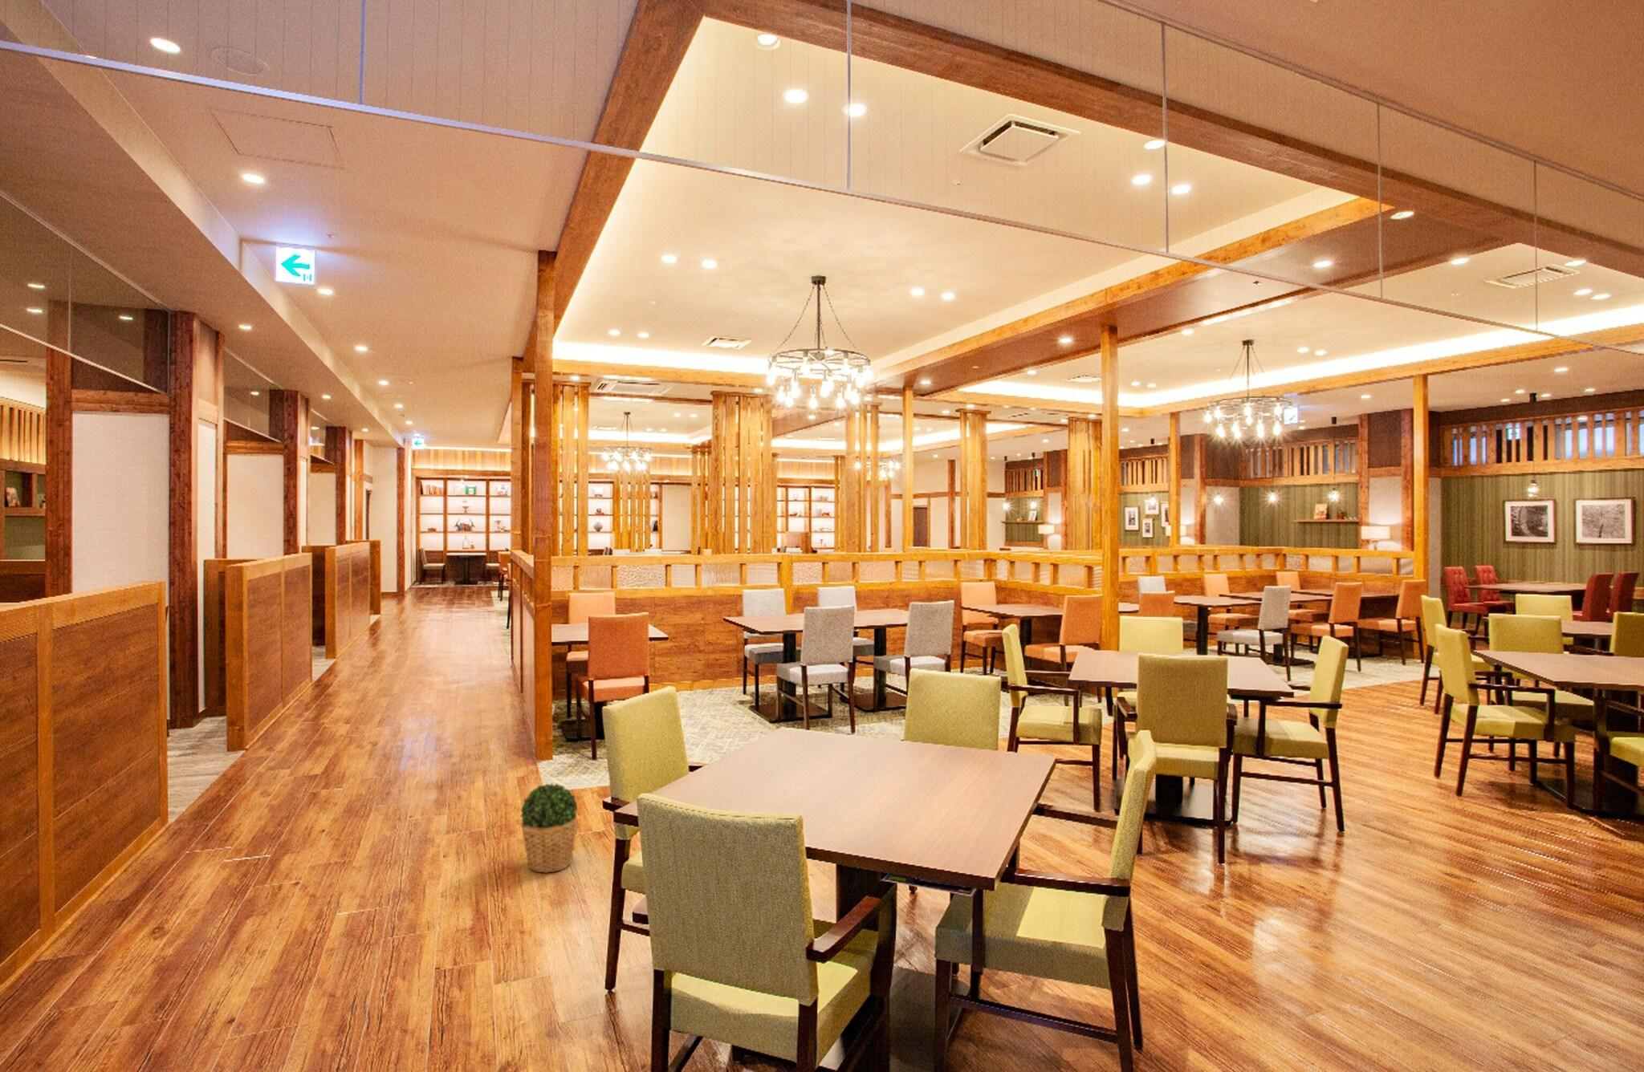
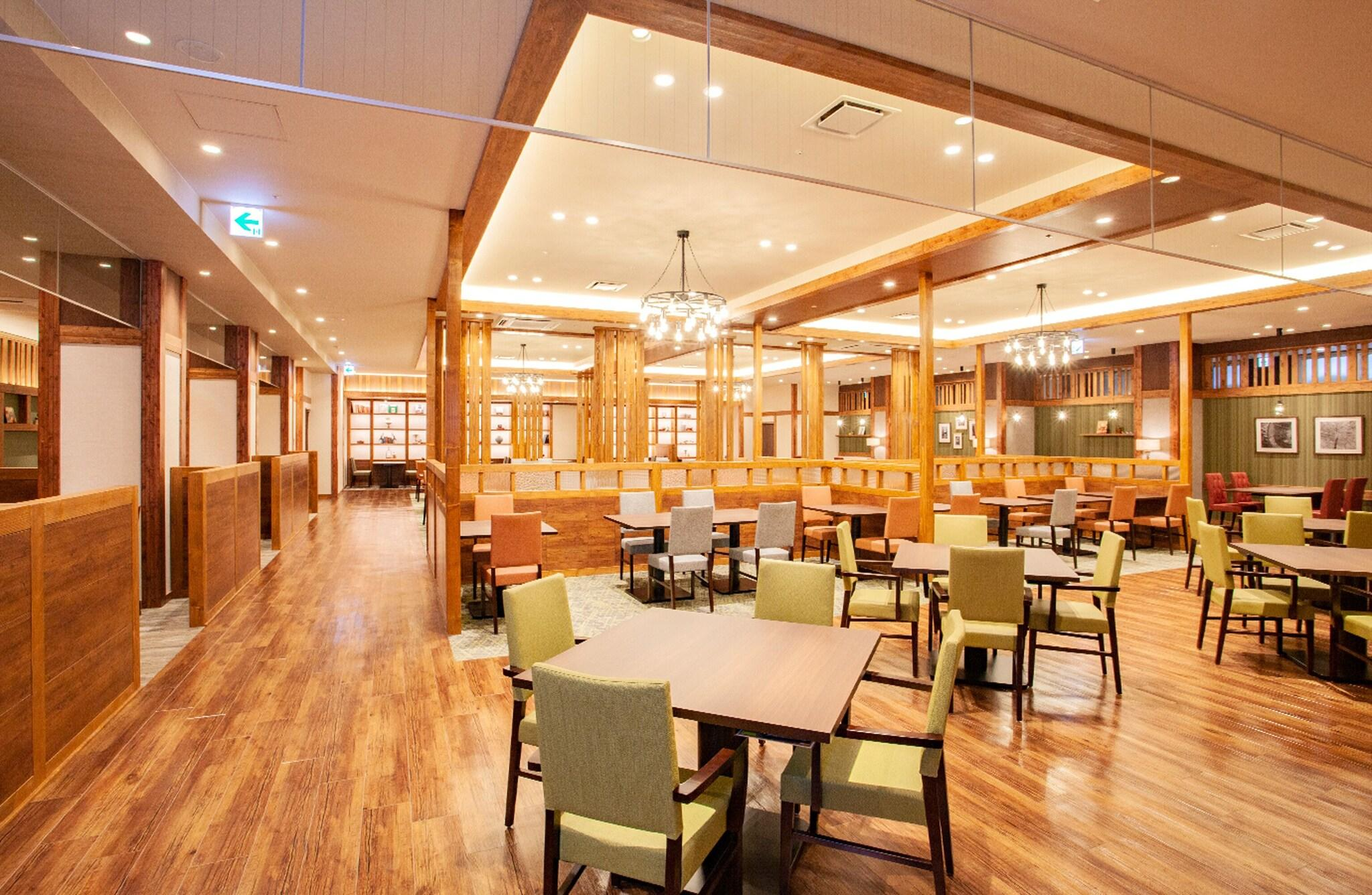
- potted plant [520,782,579,874]
